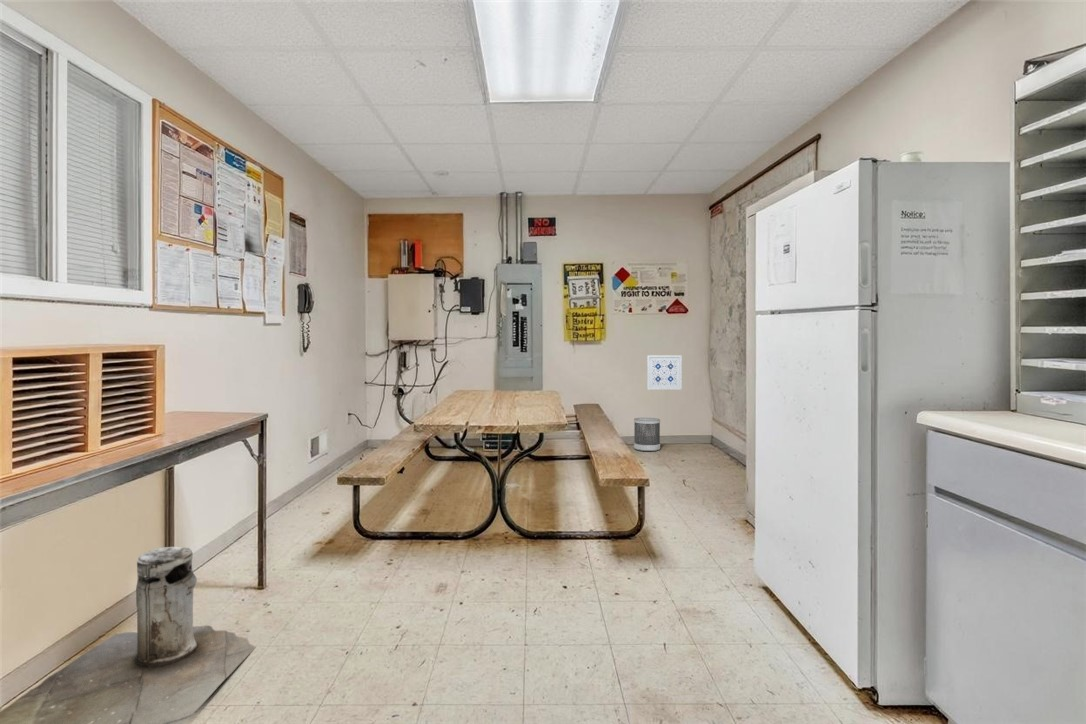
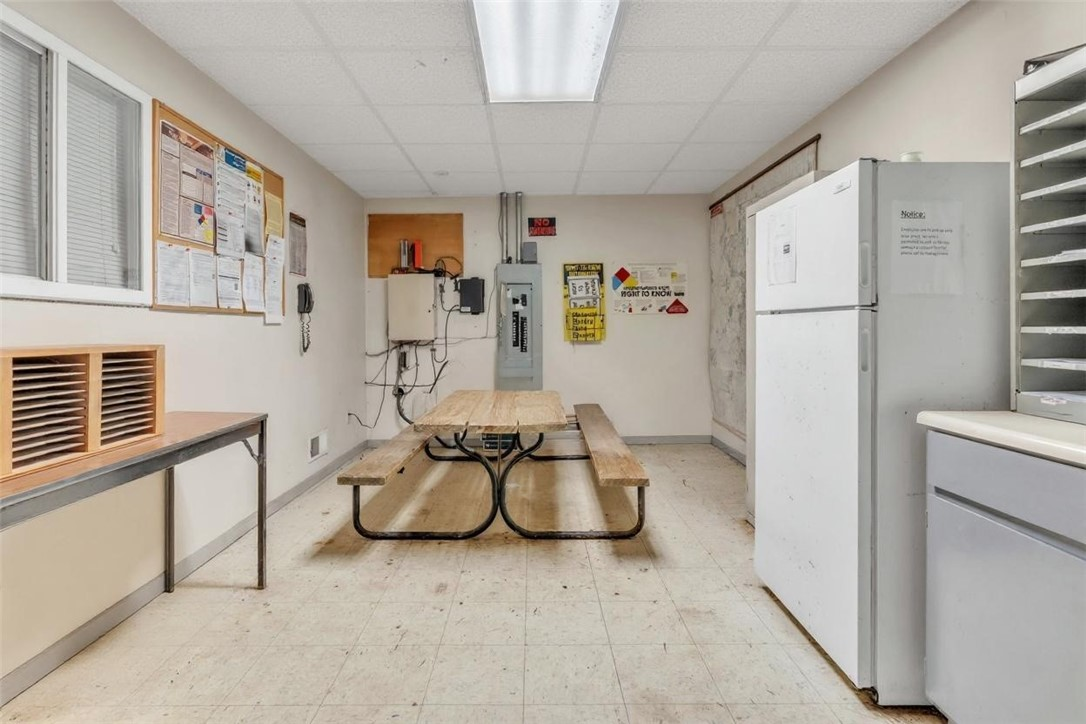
- trash can [0,546,257,724]
- wastebasket [633,417,661,452]
- wall art [646,354,683,391]
